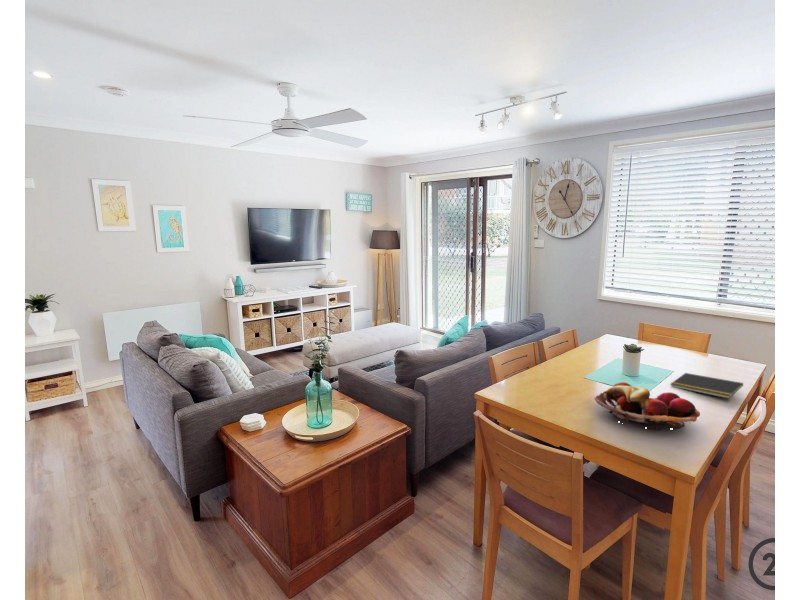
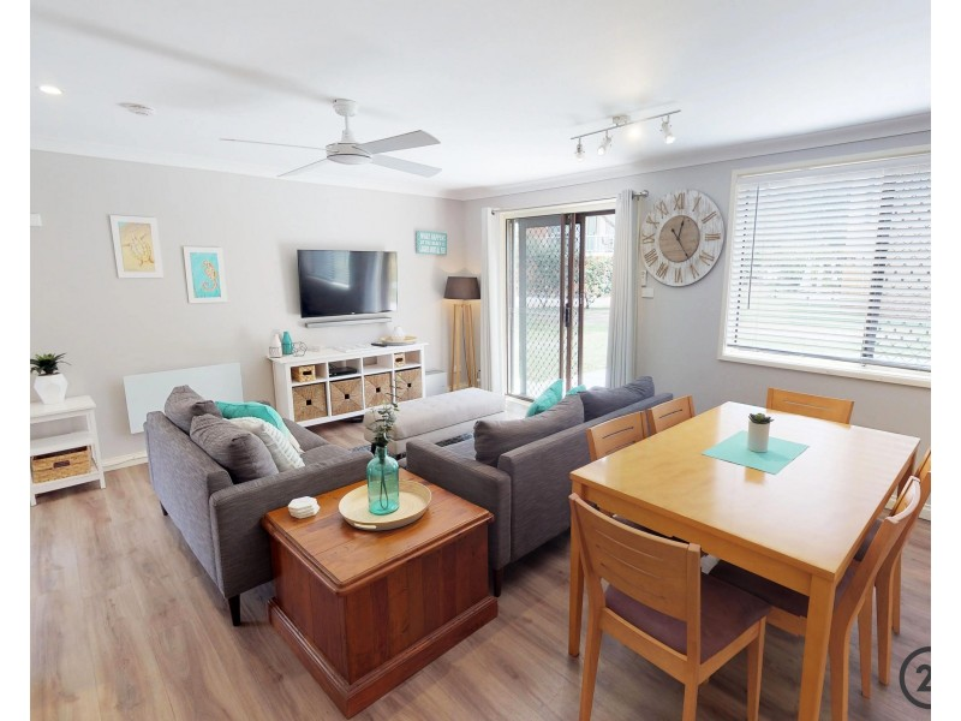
- notepad [670,372,744,400]
- fruit basket [594,381,701,431]
